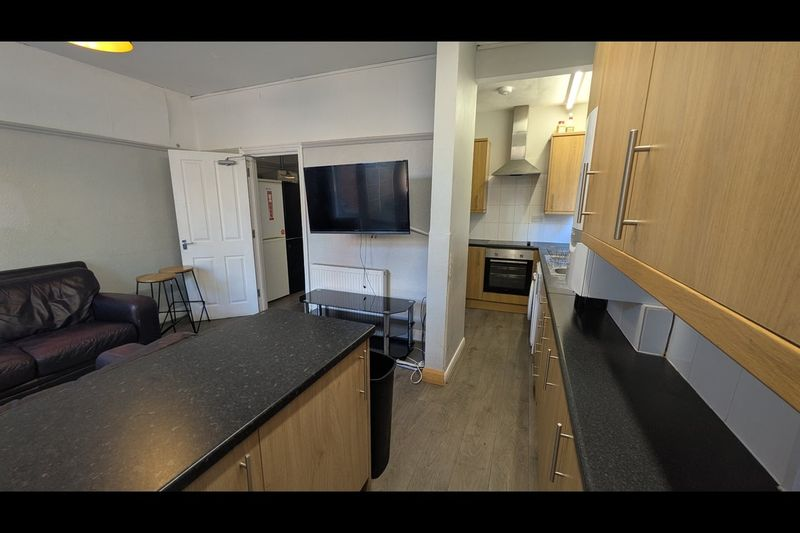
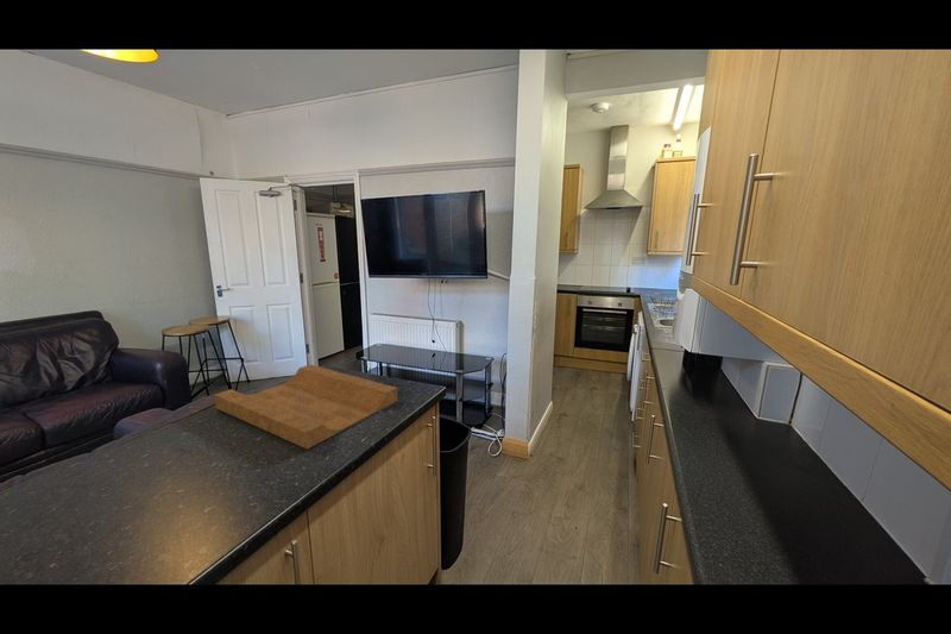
+ cutting board [213,364,399,450]
